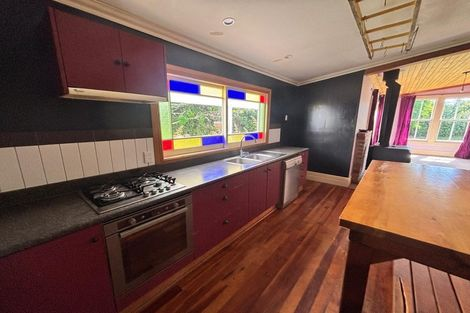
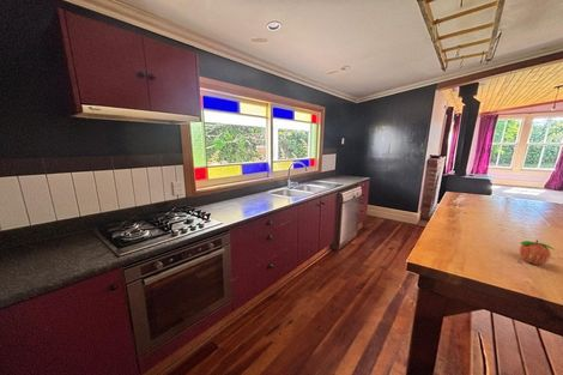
+ fruit [519,238,555,266]
